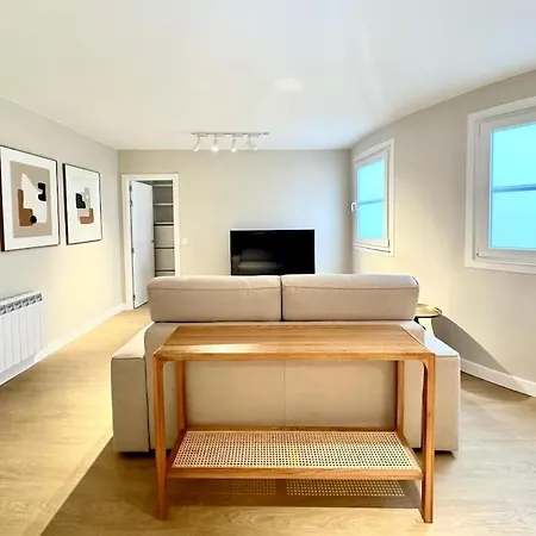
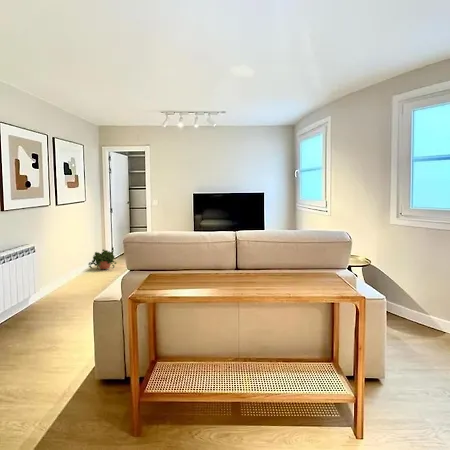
+ potted plant [88,248,118,270]
